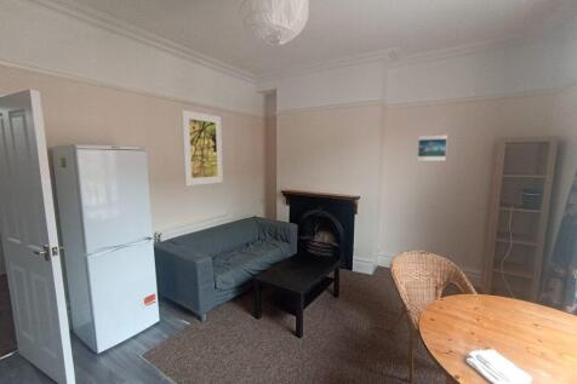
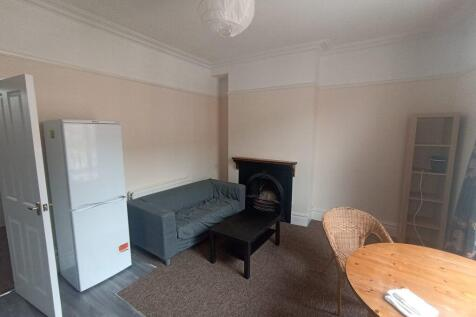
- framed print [181,109,224,187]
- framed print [416,133,449,162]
